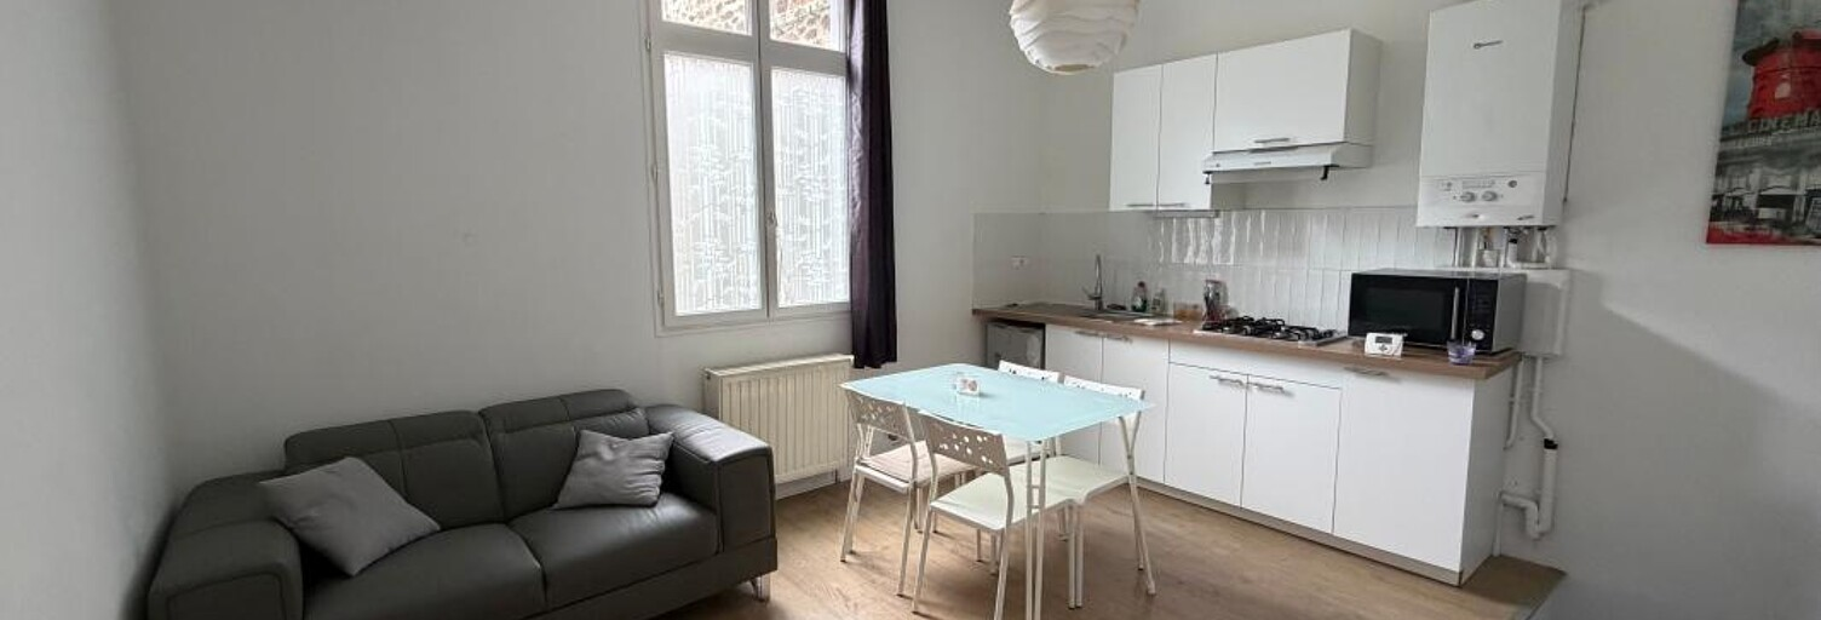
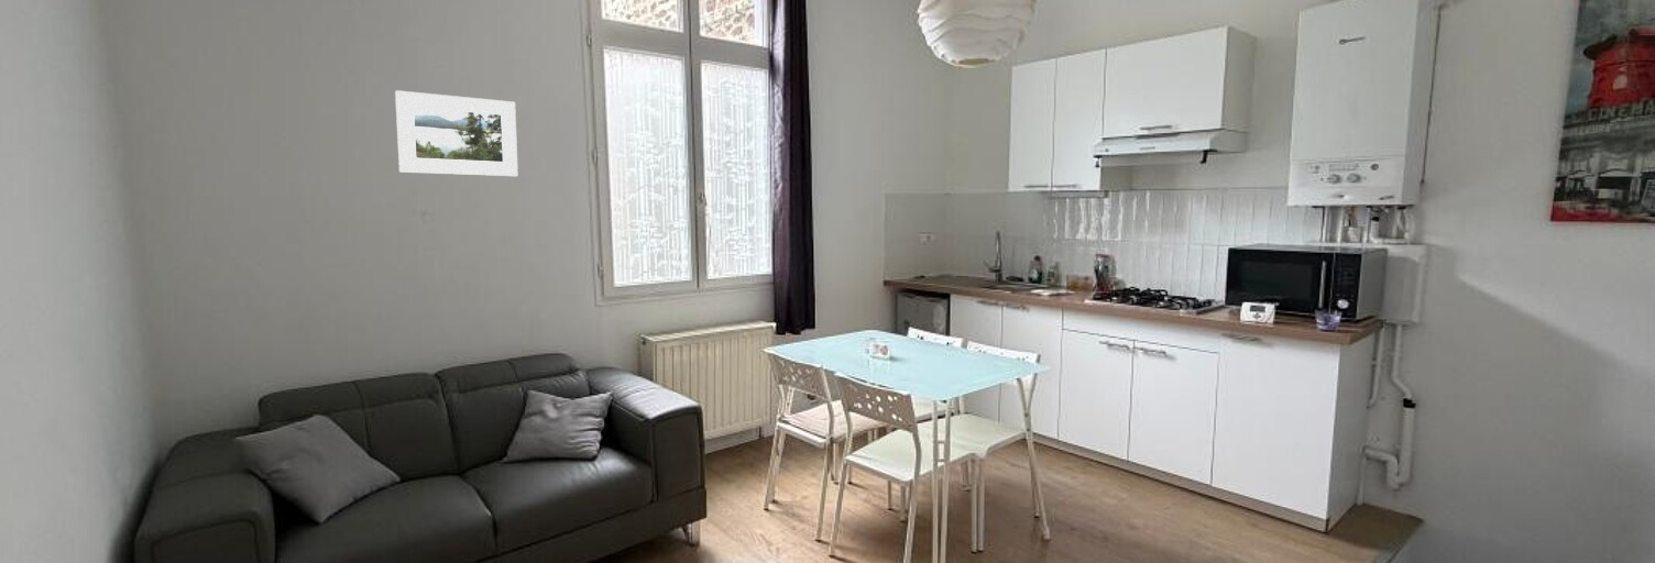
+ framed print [394,89,519,177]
